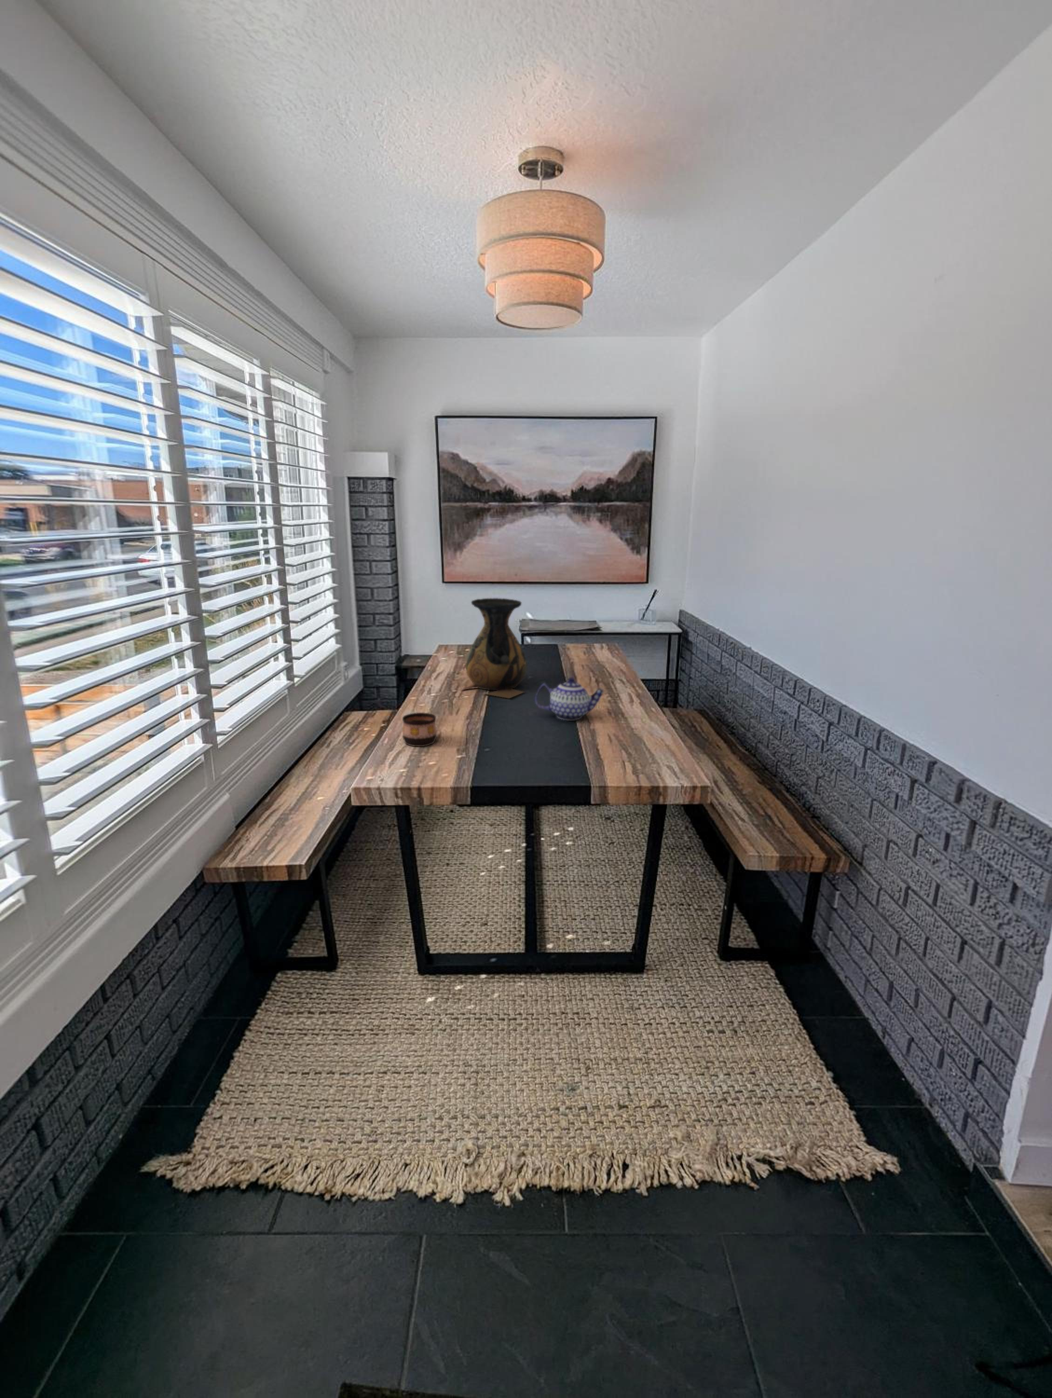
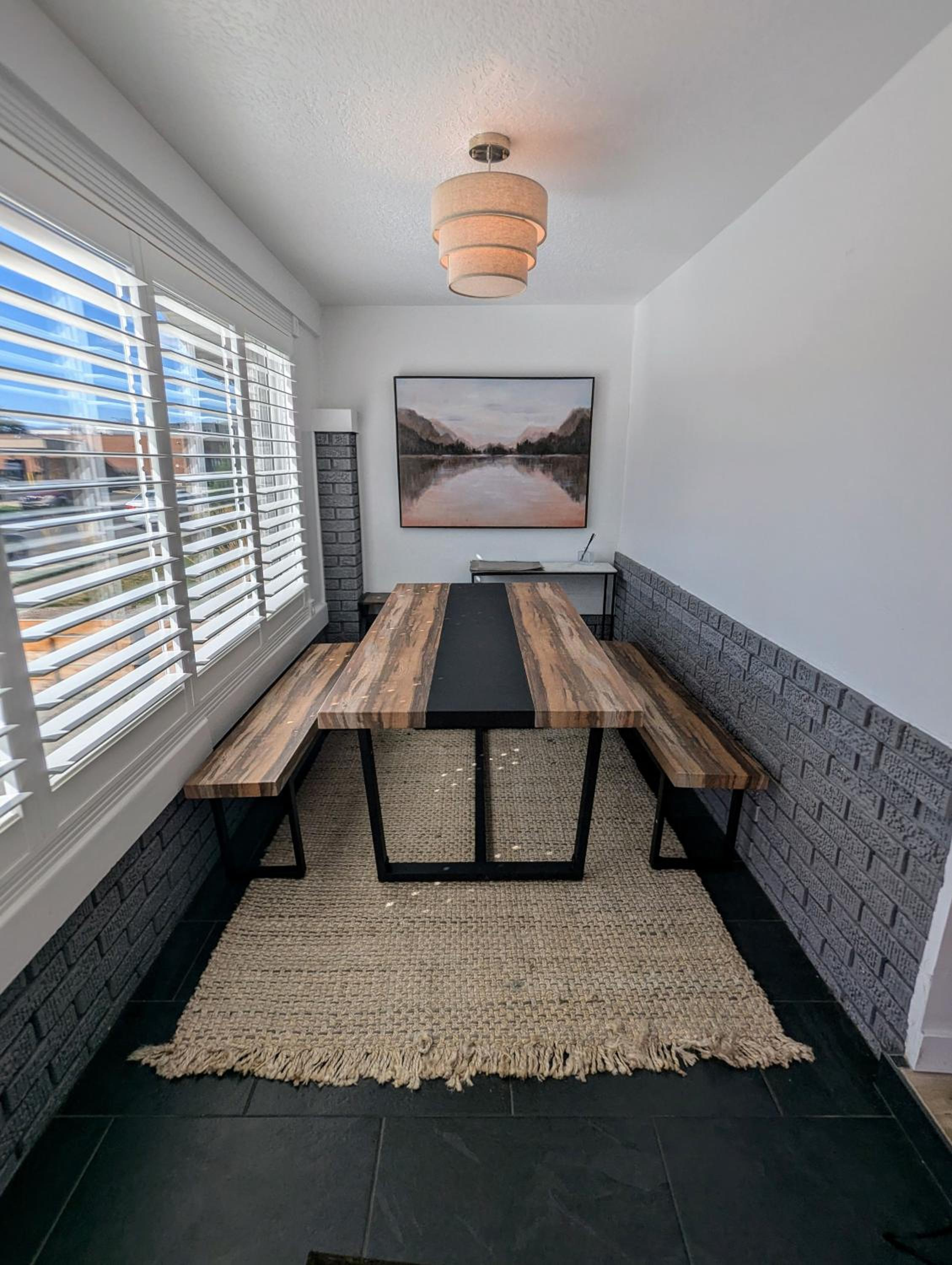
- vase [459,598,527,700]
- teapot [535,676,604,721]
- cup [402,712,436,747]
